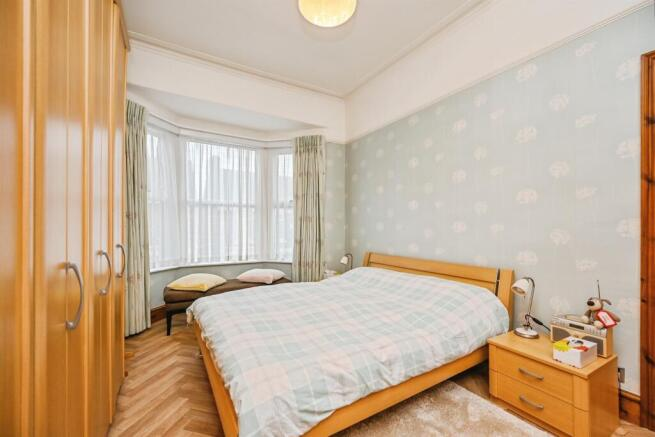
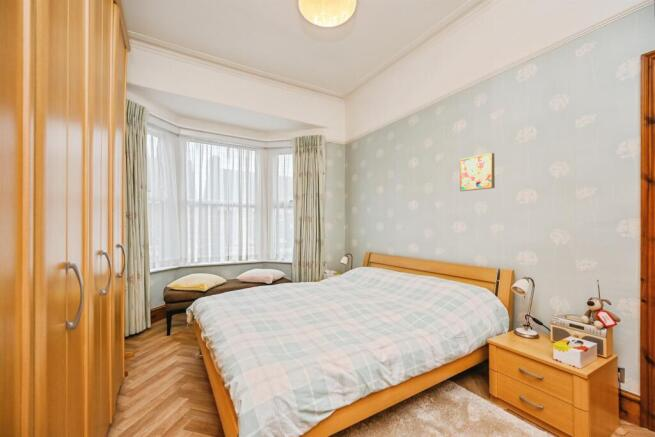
+ wall art [459,152,496,192]
